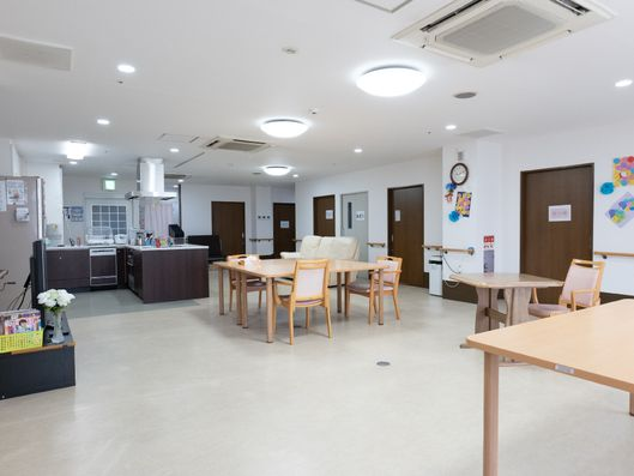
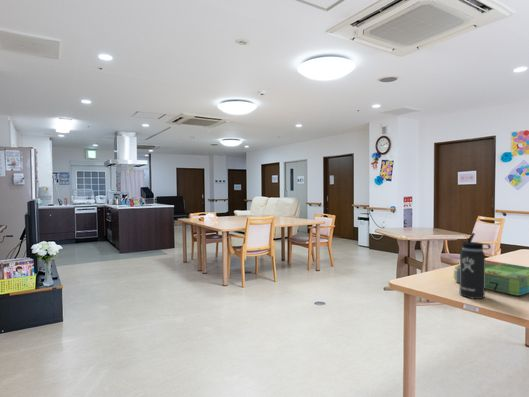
+ thermos bottle [459,232,492,300]
+ board game [453,259,529,296]
